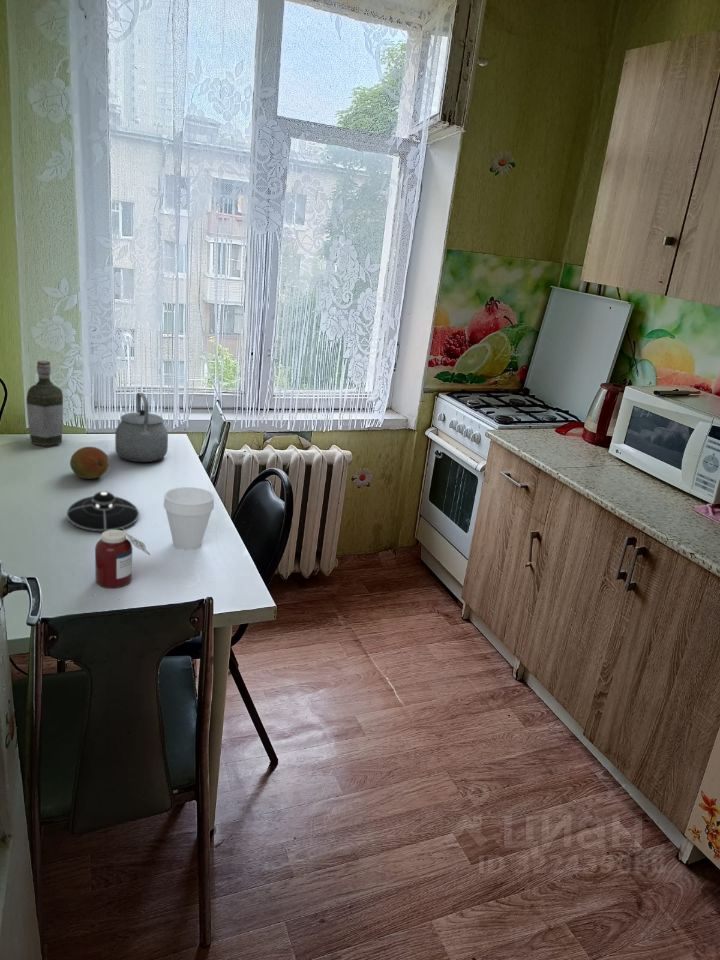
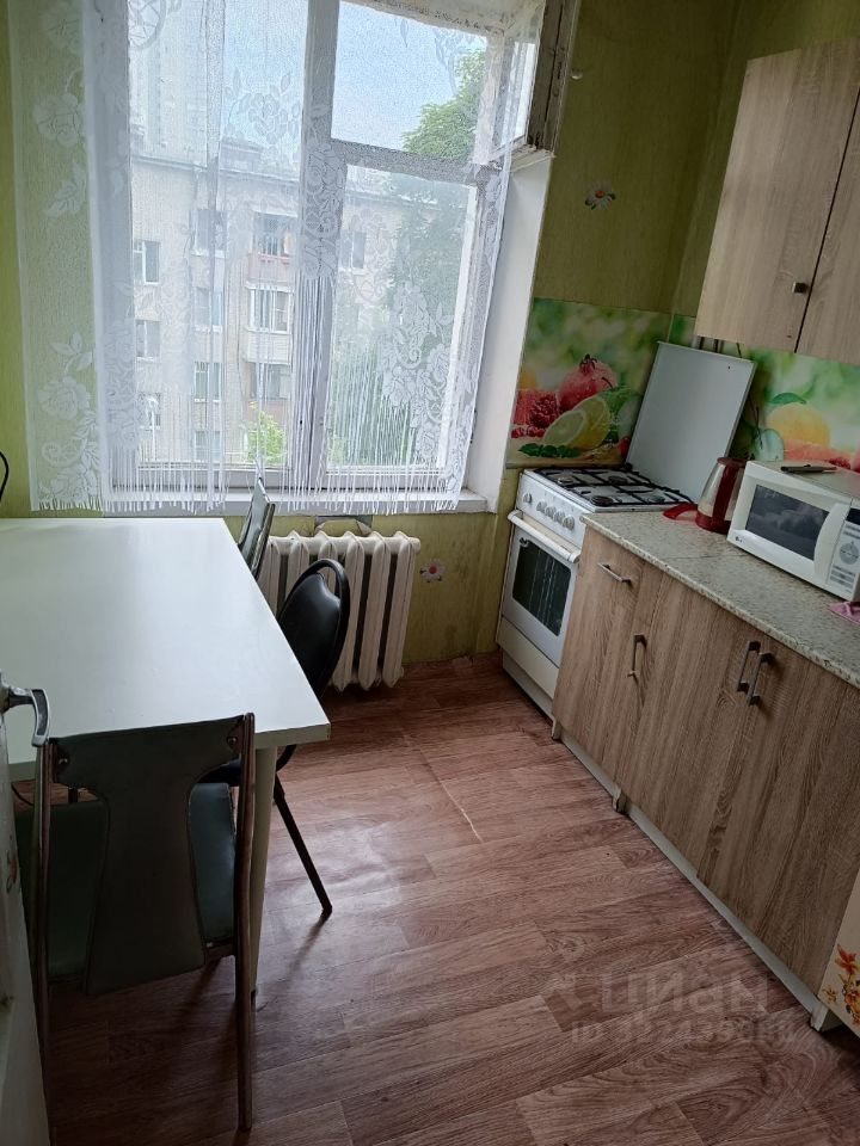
- jar [94,529,152,589]
- fruit [69,446,109,480]
- tea kettle [114,392,169,463]
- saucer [66,490,140,532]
- cup [163,486,215,551]
- bottle [26,360,64,447]
